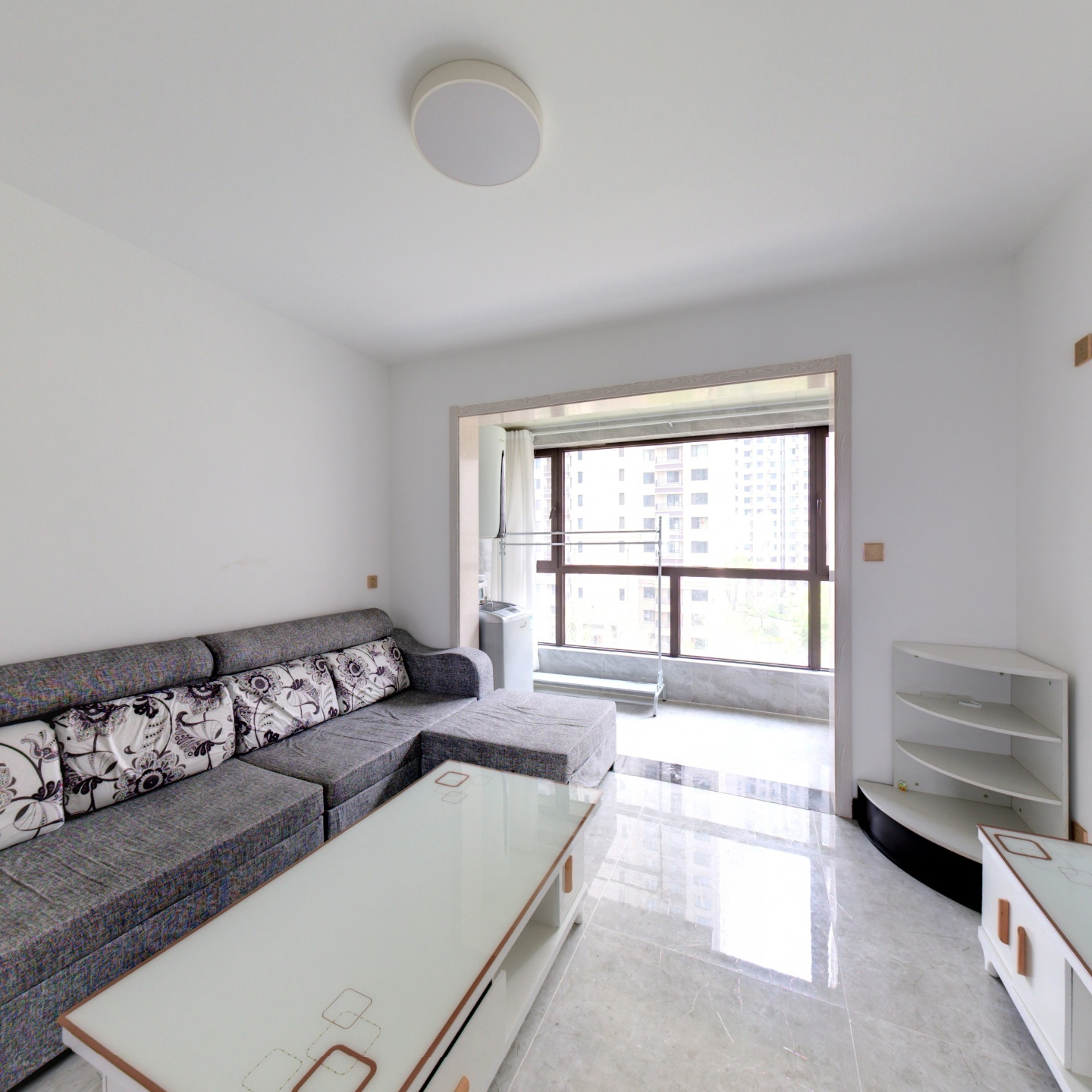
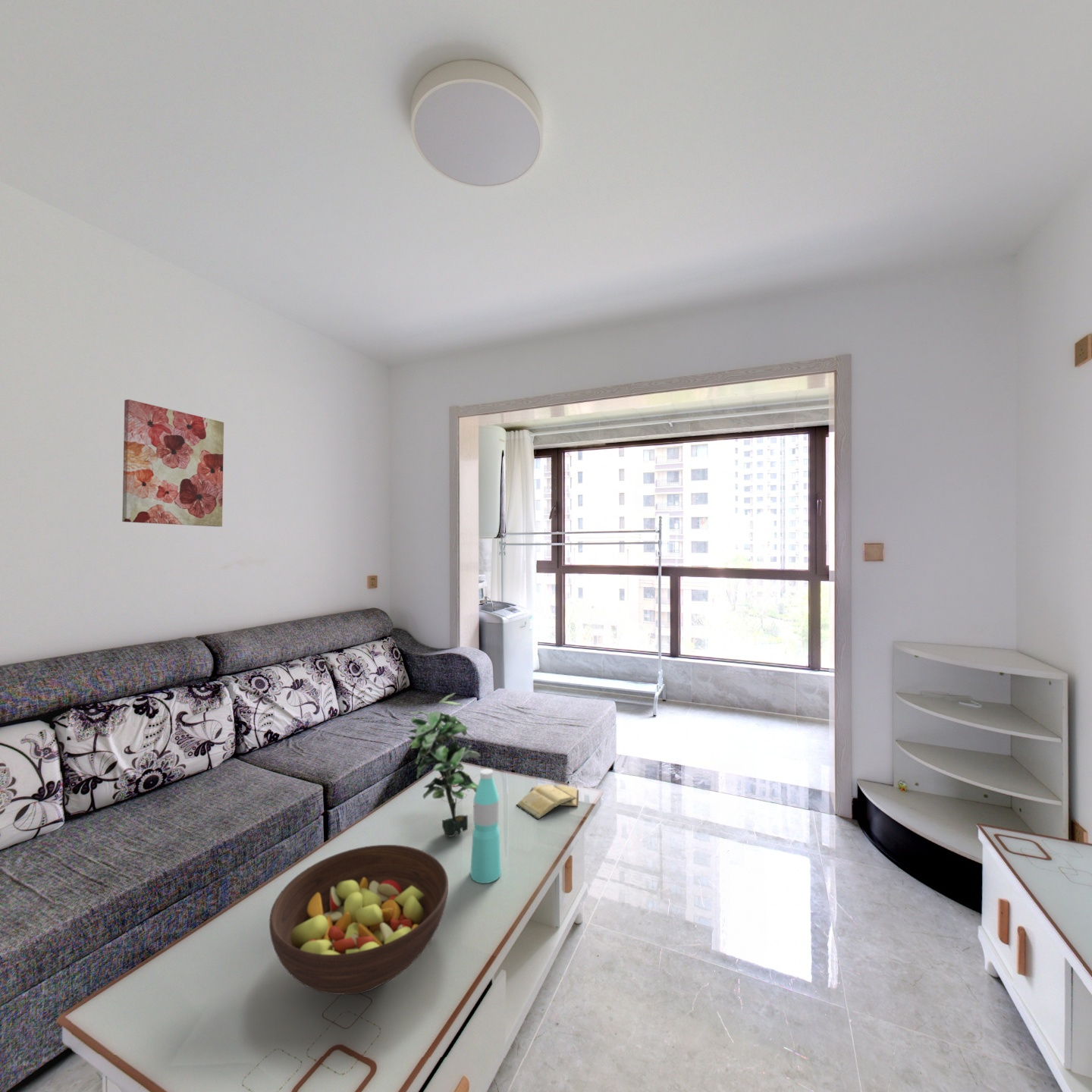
+ potted plant [406,692,482,838]
+ fruit bowl [268,844,449,996]
+ water bottle [469,768,501,884]
+ diary [516,784,579,821]
+ wall art [121,399,224,527]
